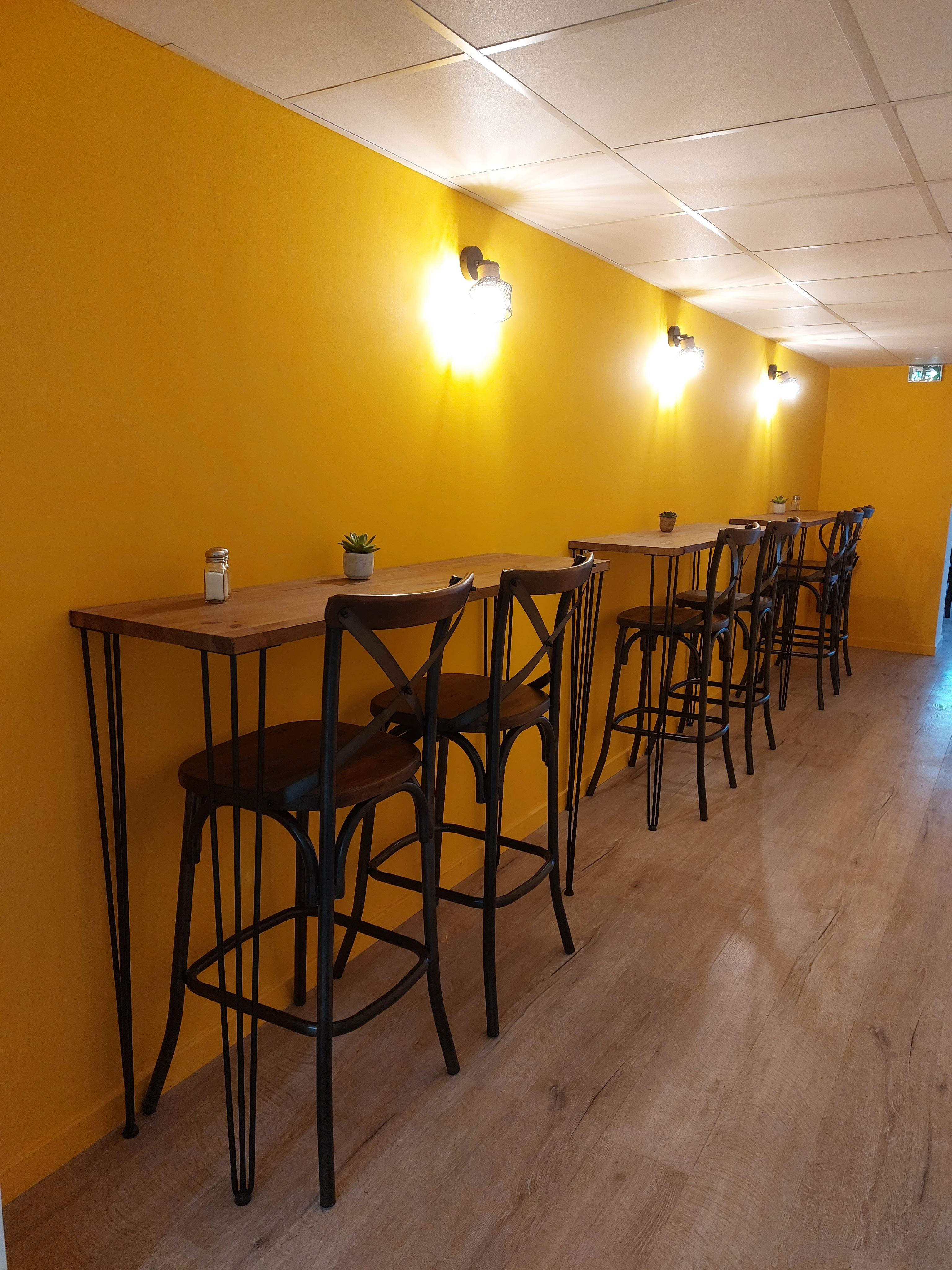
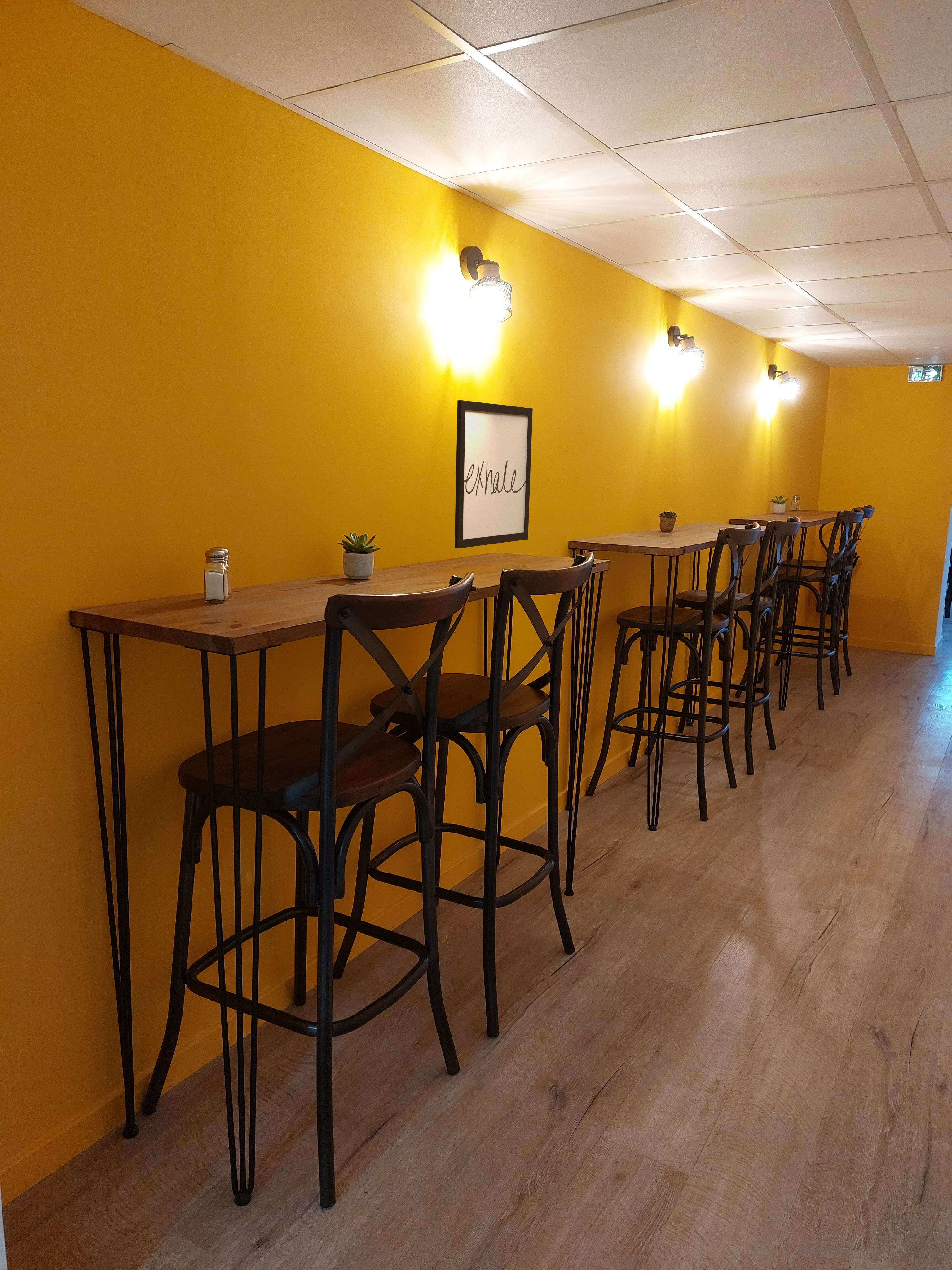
+ wall art [454,400,533,549]
